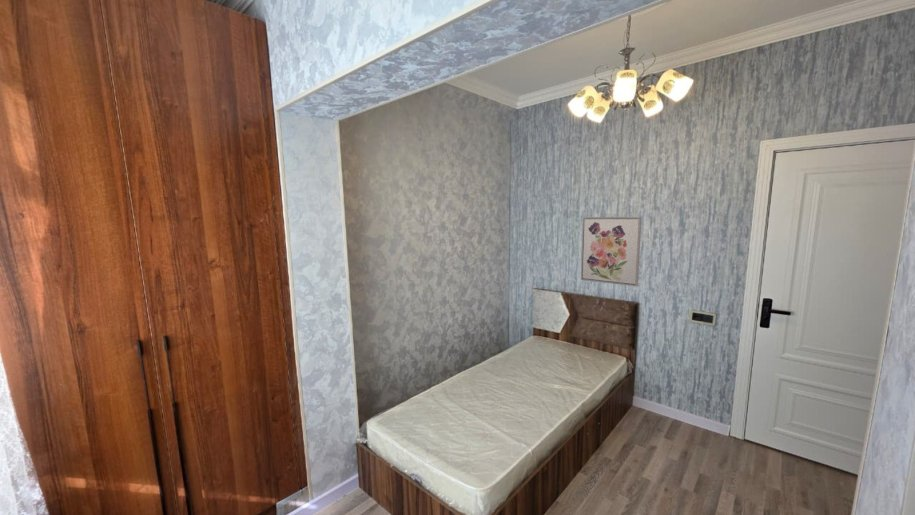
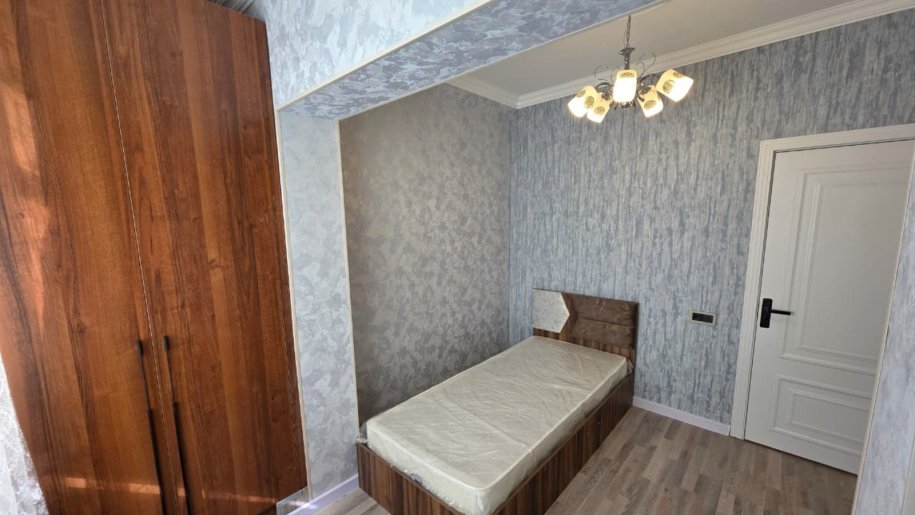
- wall art [580,216,643,287]
